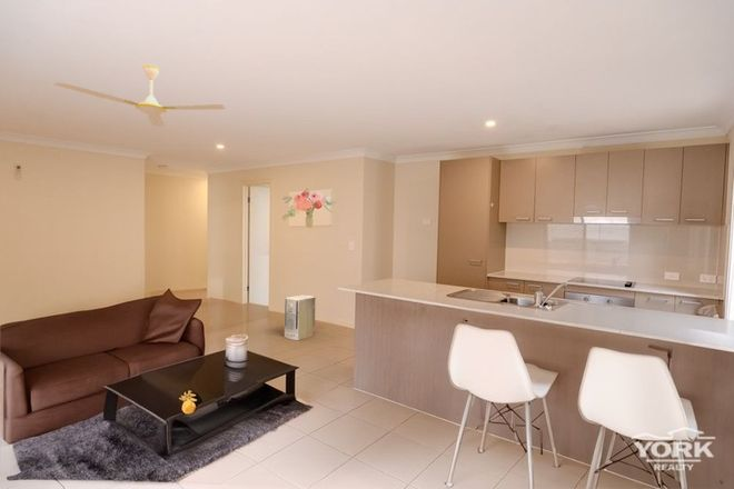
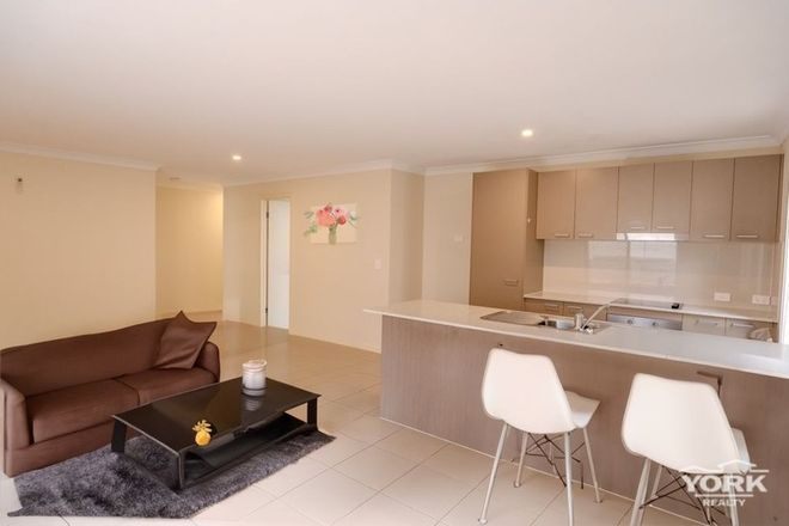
- ceiling fan [52,64,227,128]
- air purifier [284,295,317,341]
